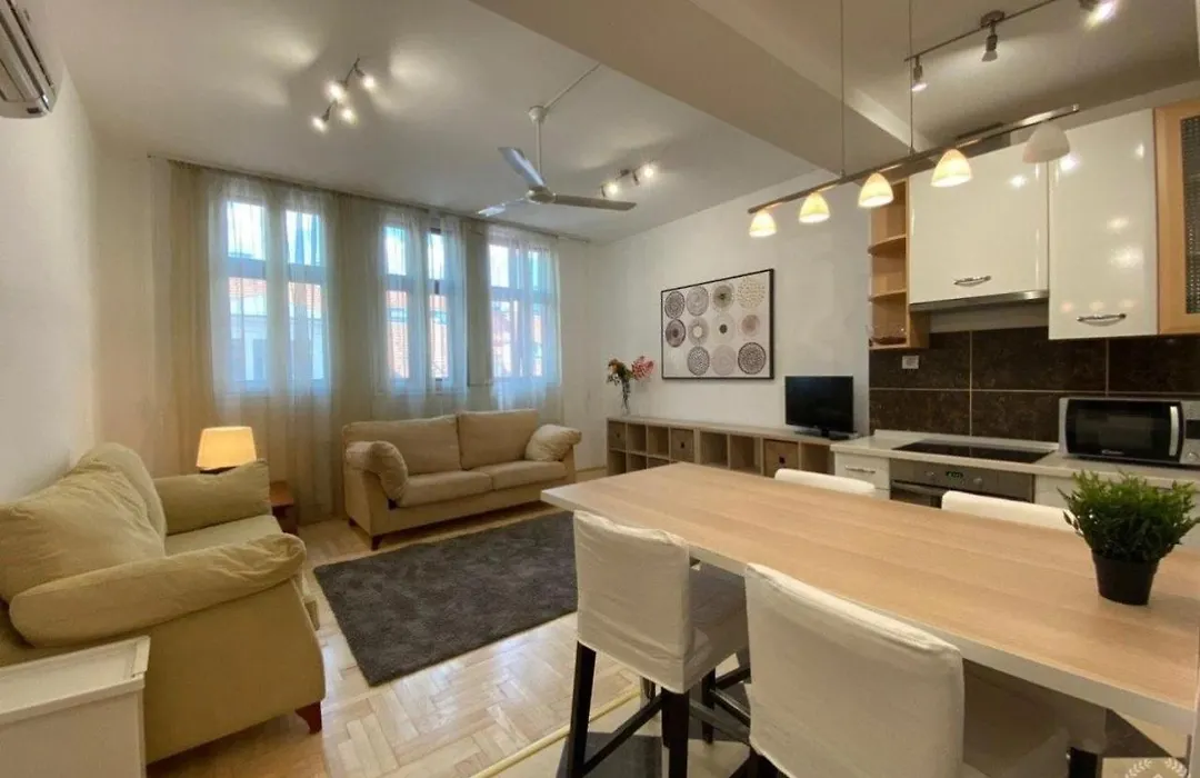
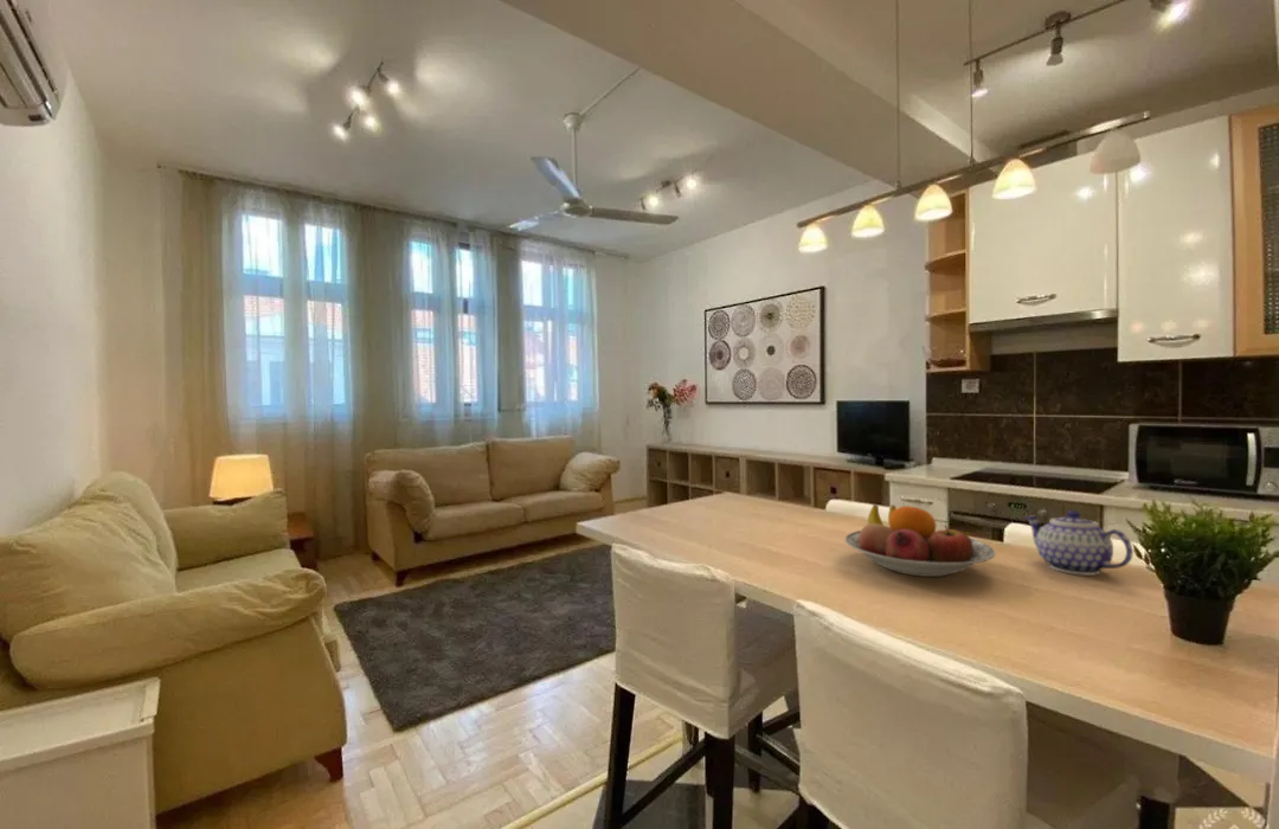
+ fruit bowl [843,503,997,578]
+ teapot [1023,509,1135,577]
